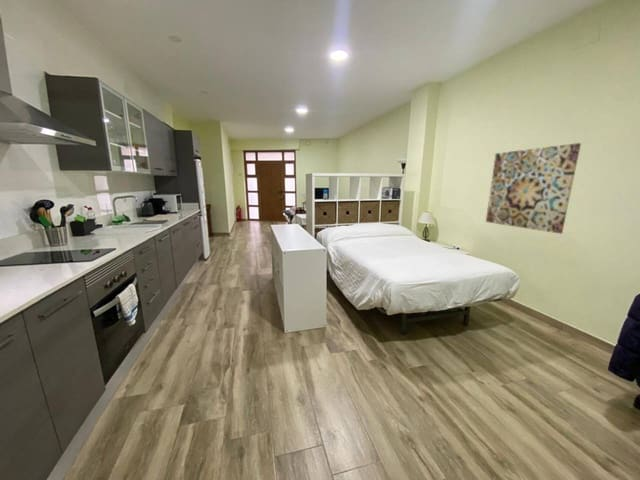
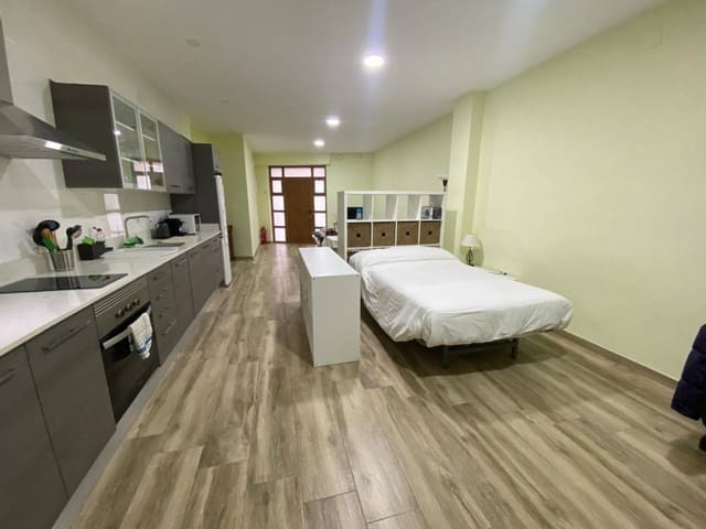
- wall art [485,142,582,235]
